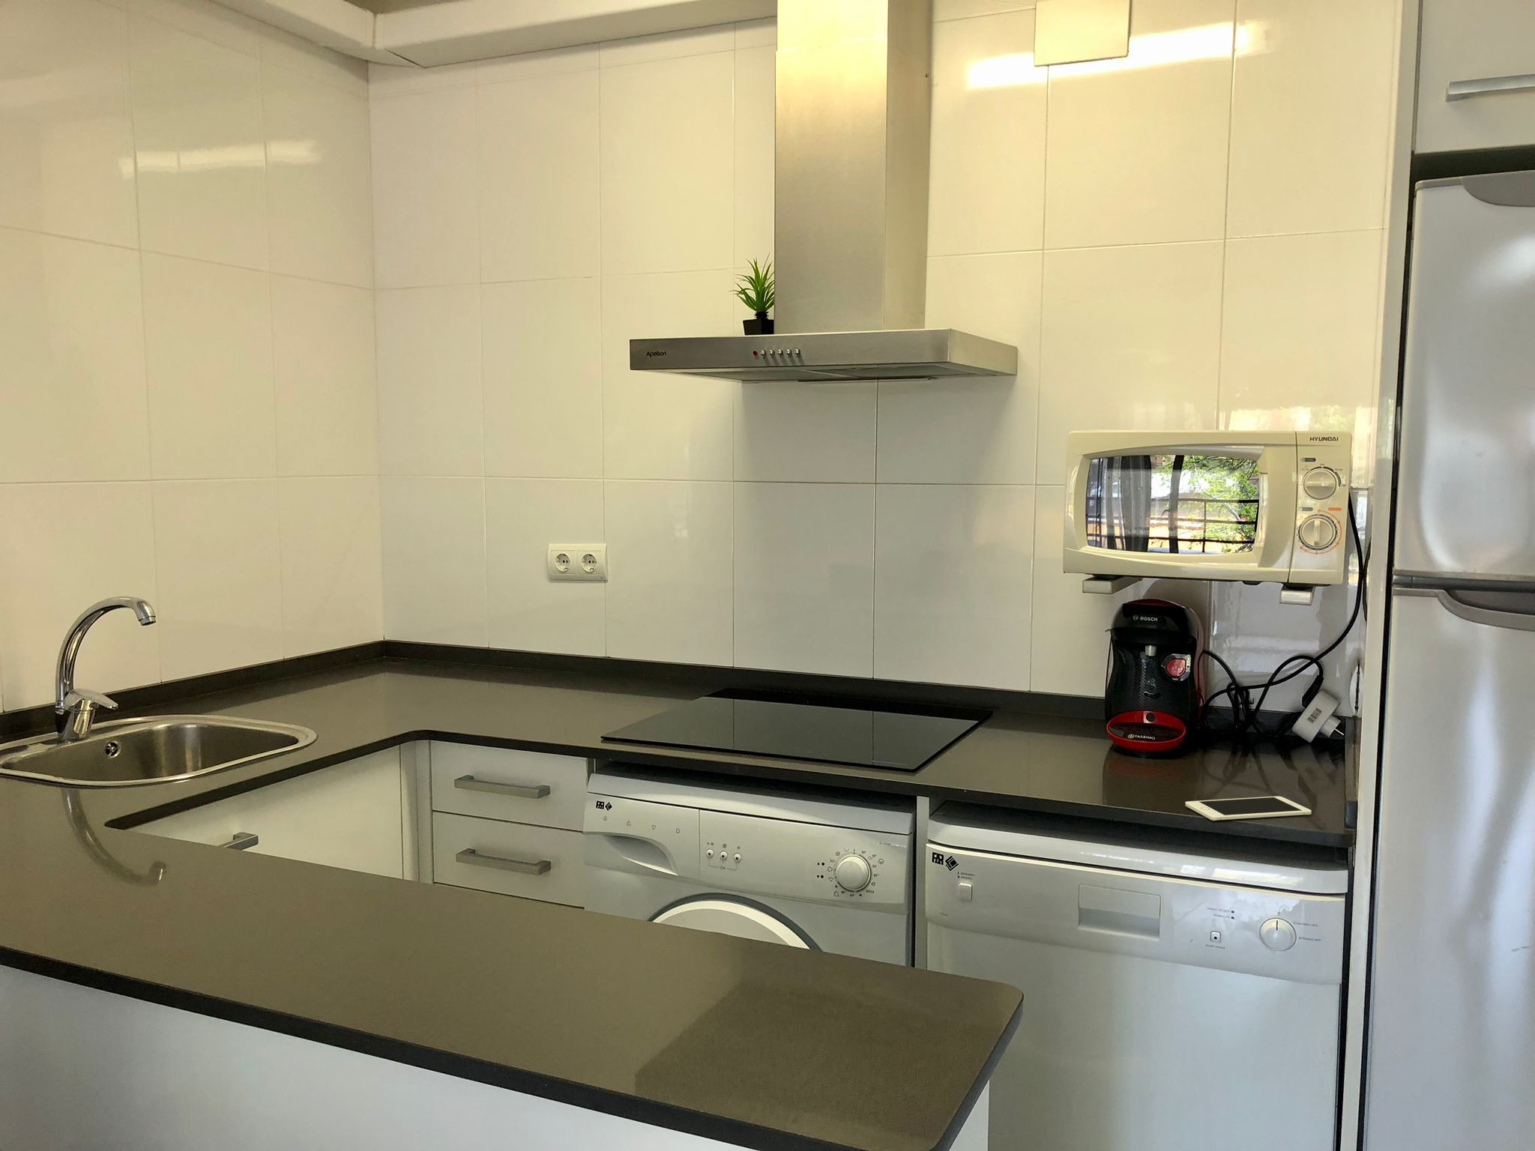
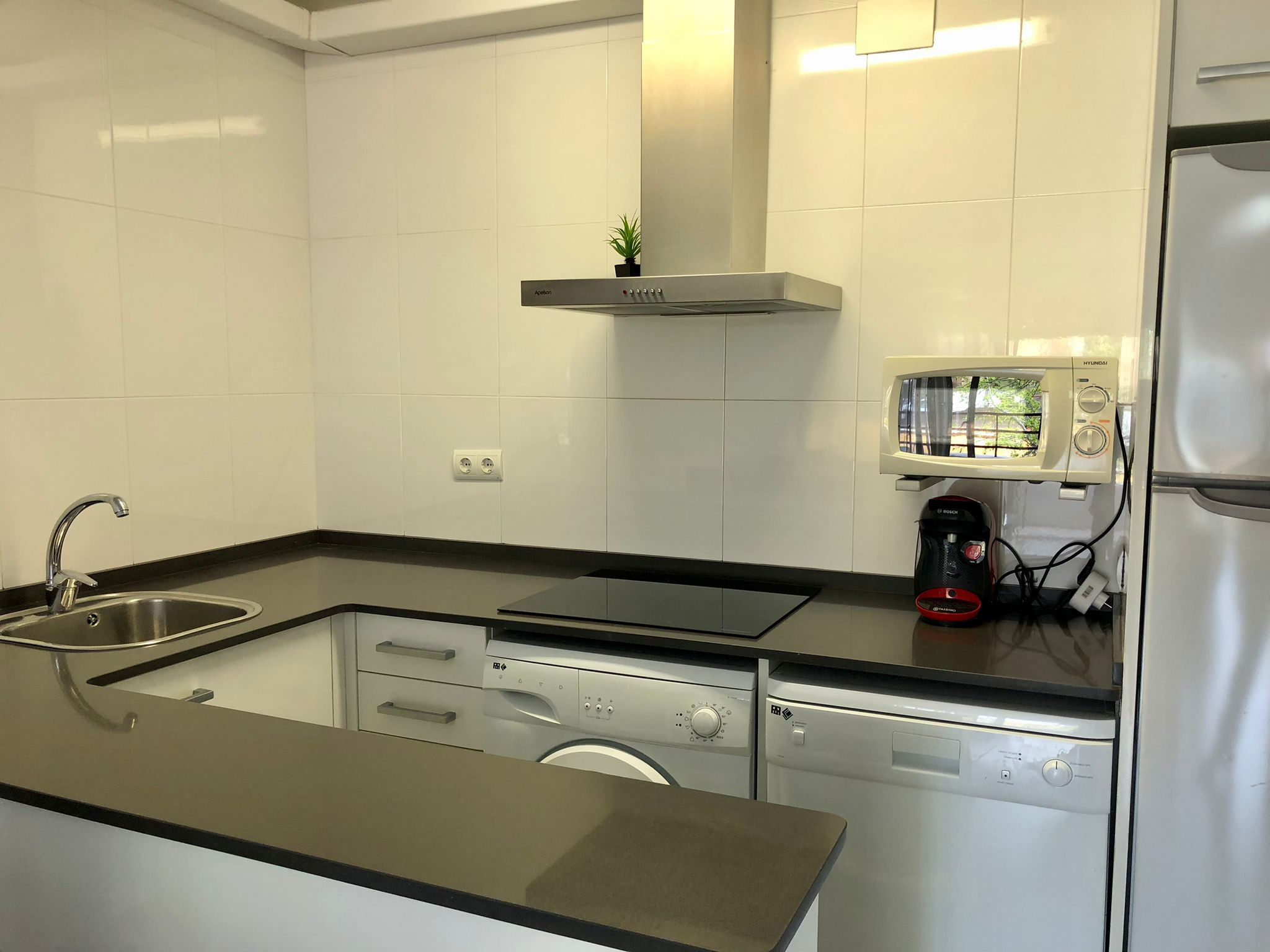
- cell phone [1184,796,1313,821]
